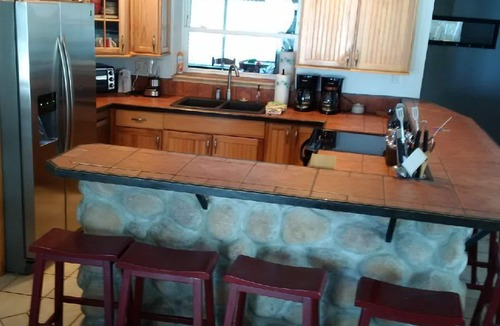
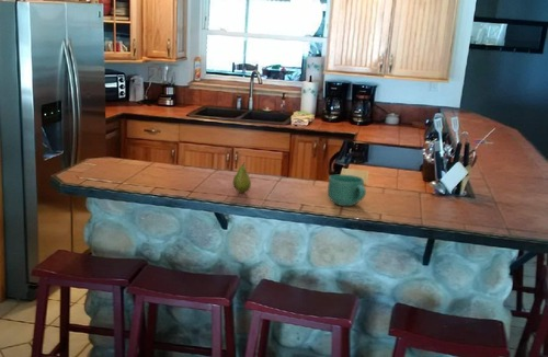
+ mug [327,174,367,207]
+ fruit [232,161,252,194]
